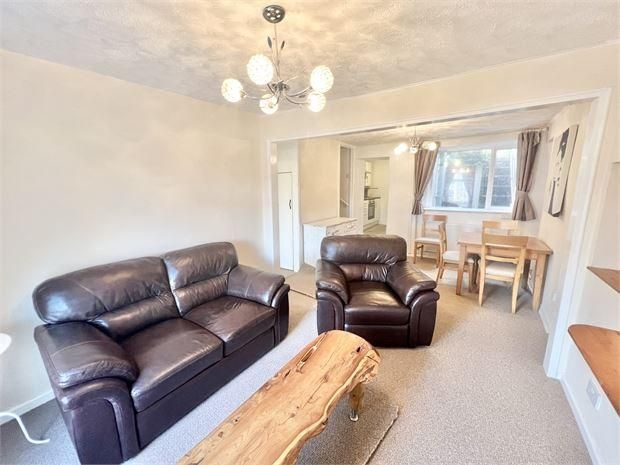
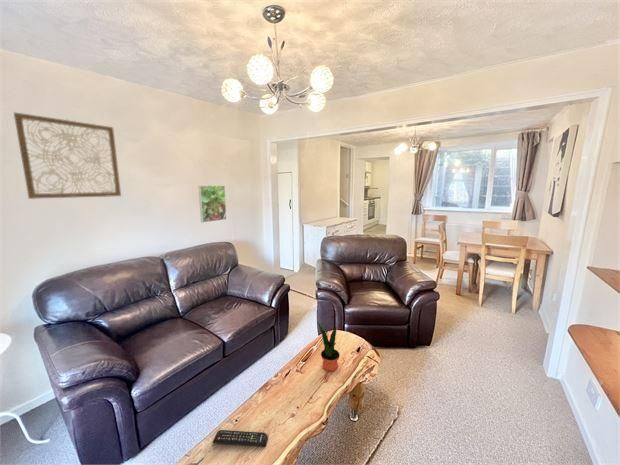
+ remote control [211,429,269,448]
+ wall art [13,111,122,200]
+ potted plant [317,321,341,373]
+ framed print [198,185,228,224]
